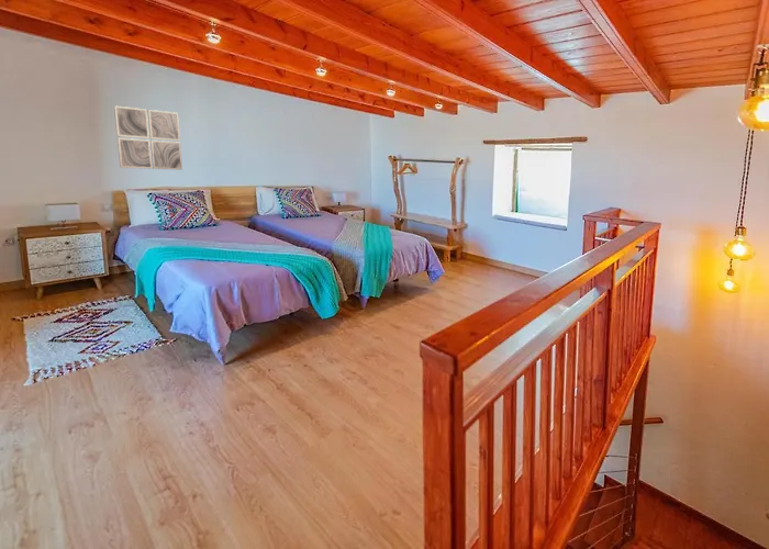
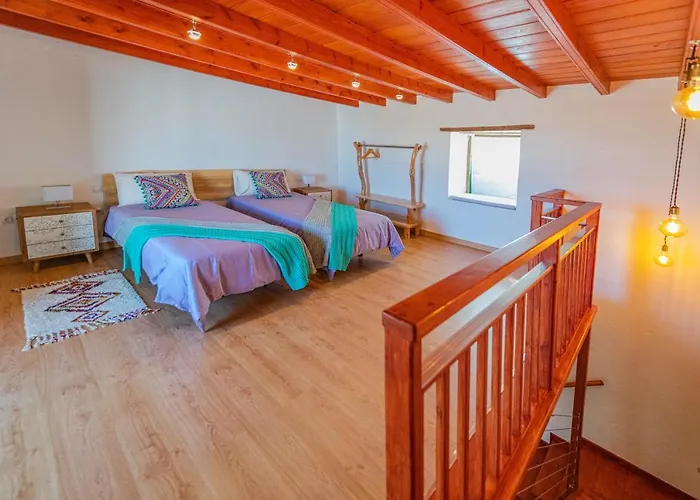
- wall art [113,104,183,171]
